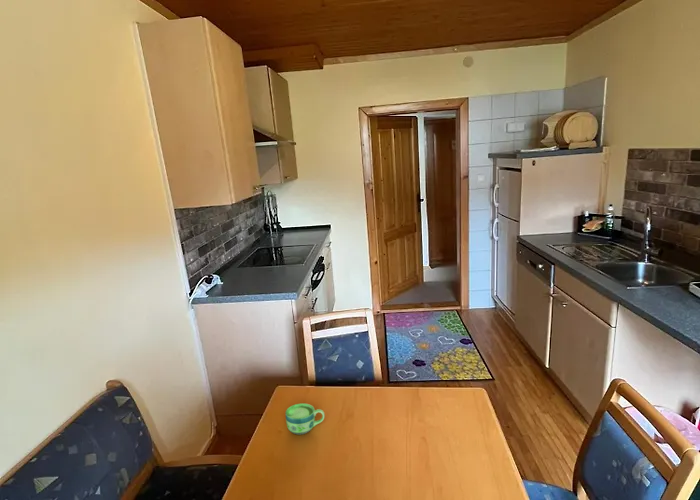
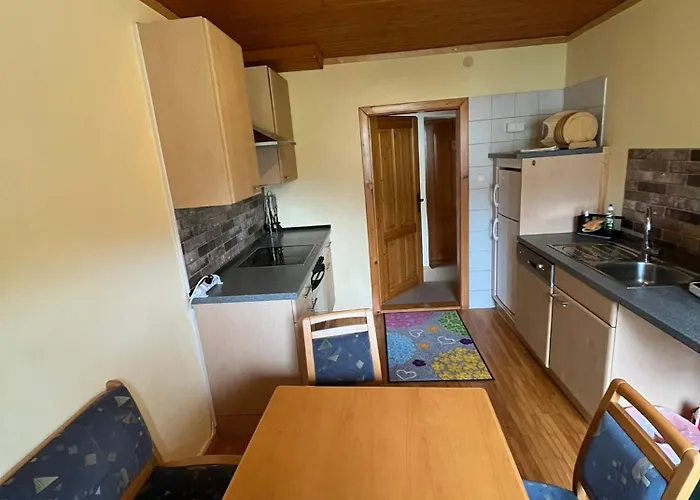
- cup [285,403,326,436]
